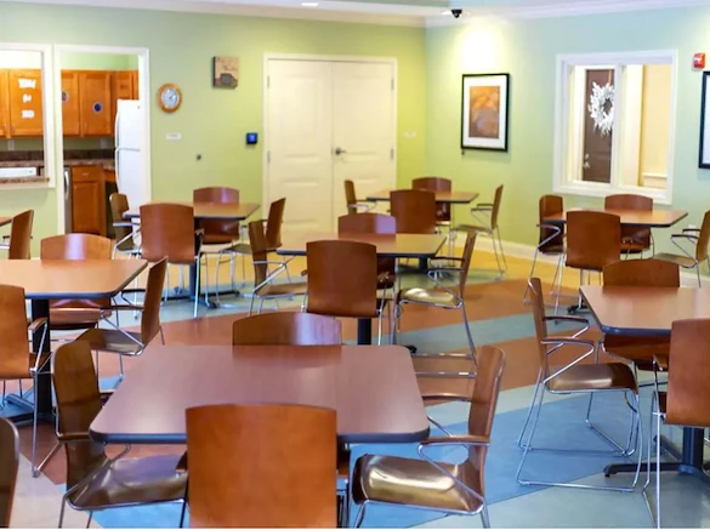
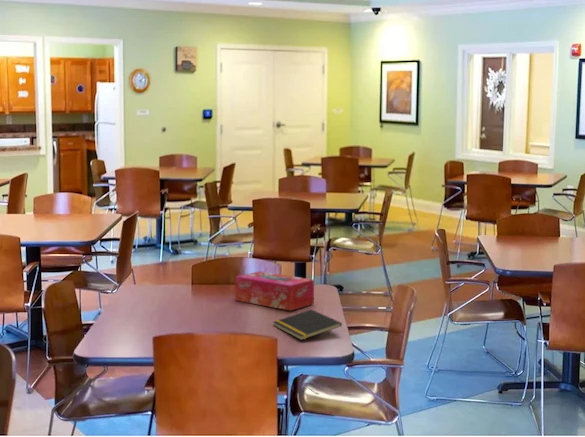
+ notepad [272,308,343,341]
+ tissue box [235,270,315,311]
